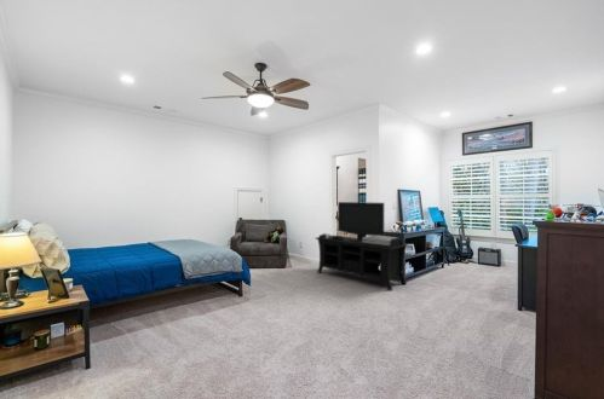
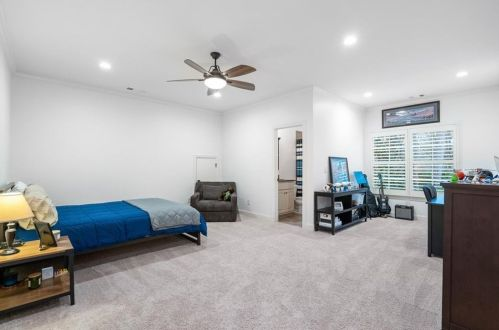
- media console [315,201,409,293]
